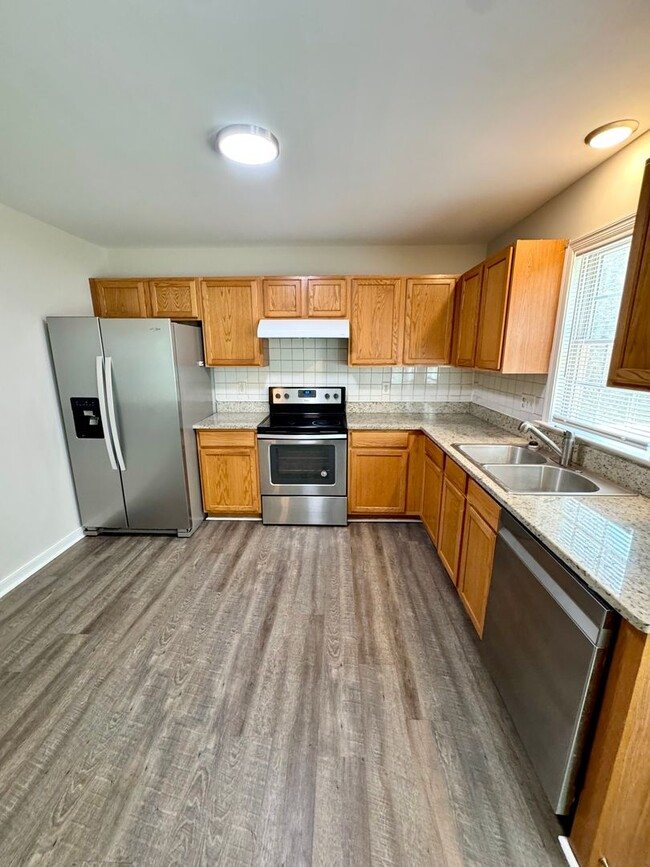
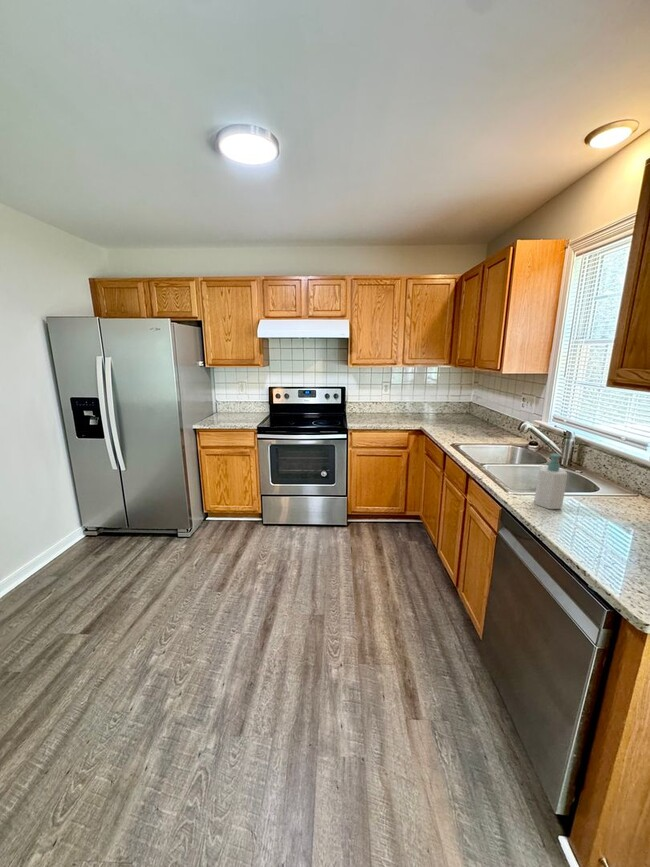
+ soap bottle [533,453,569,510]
